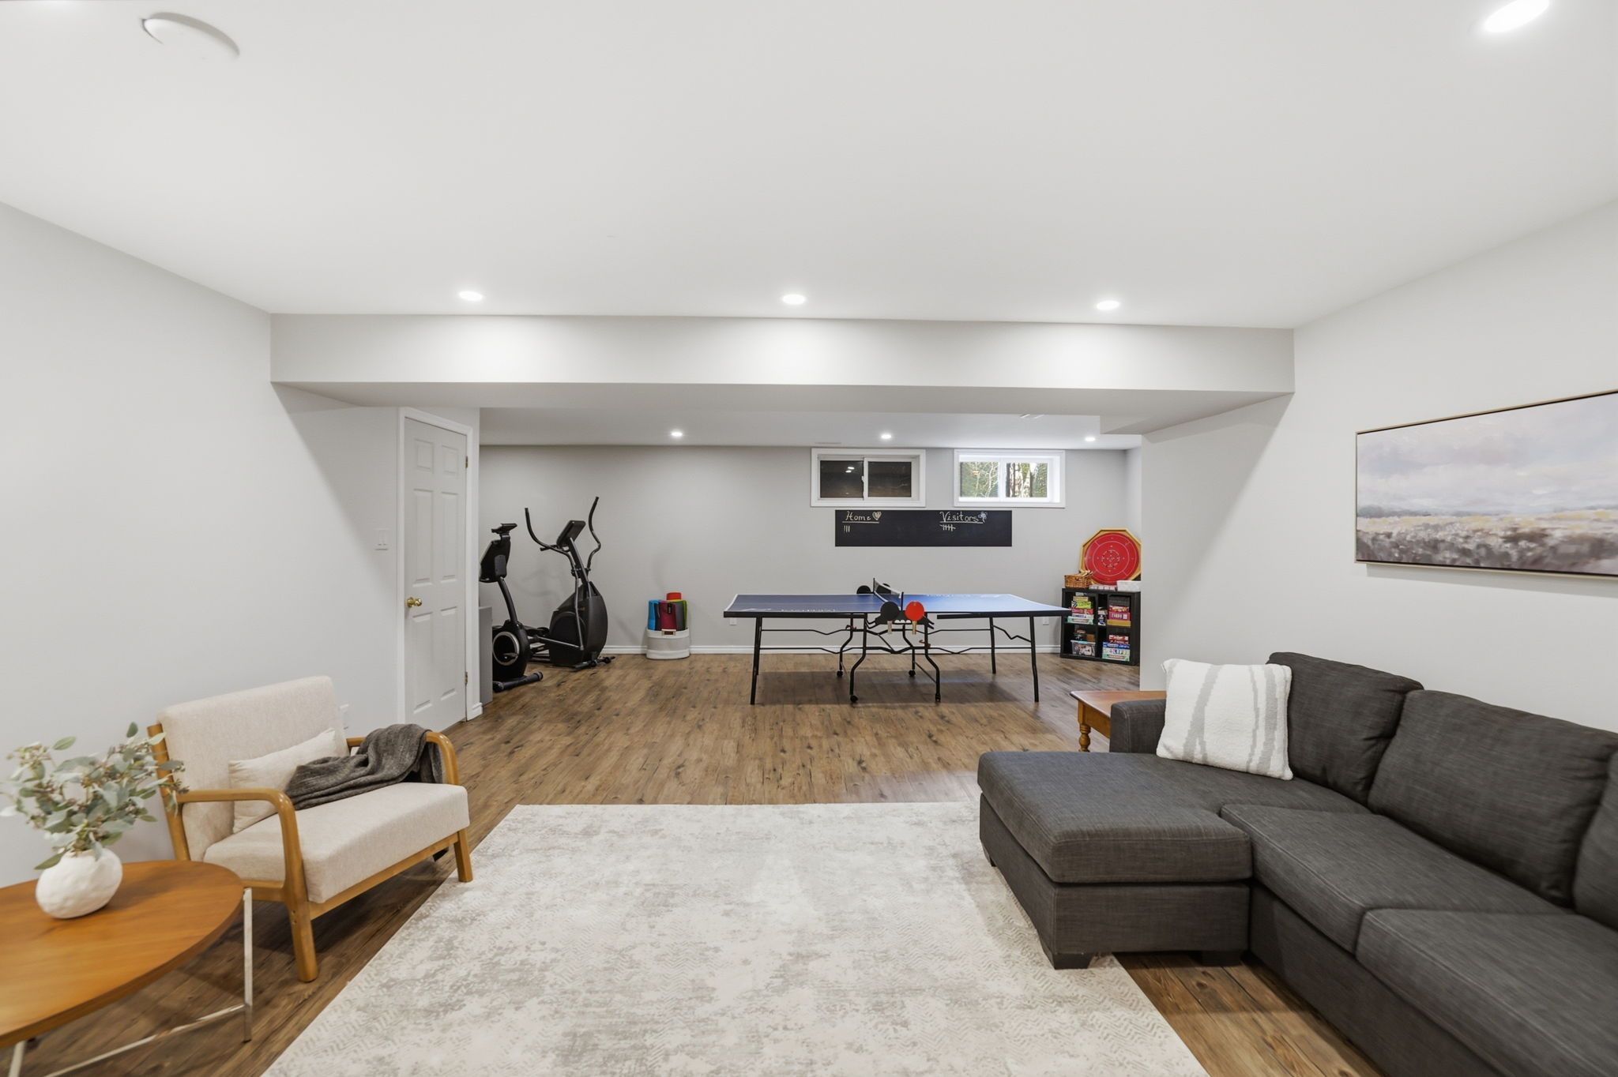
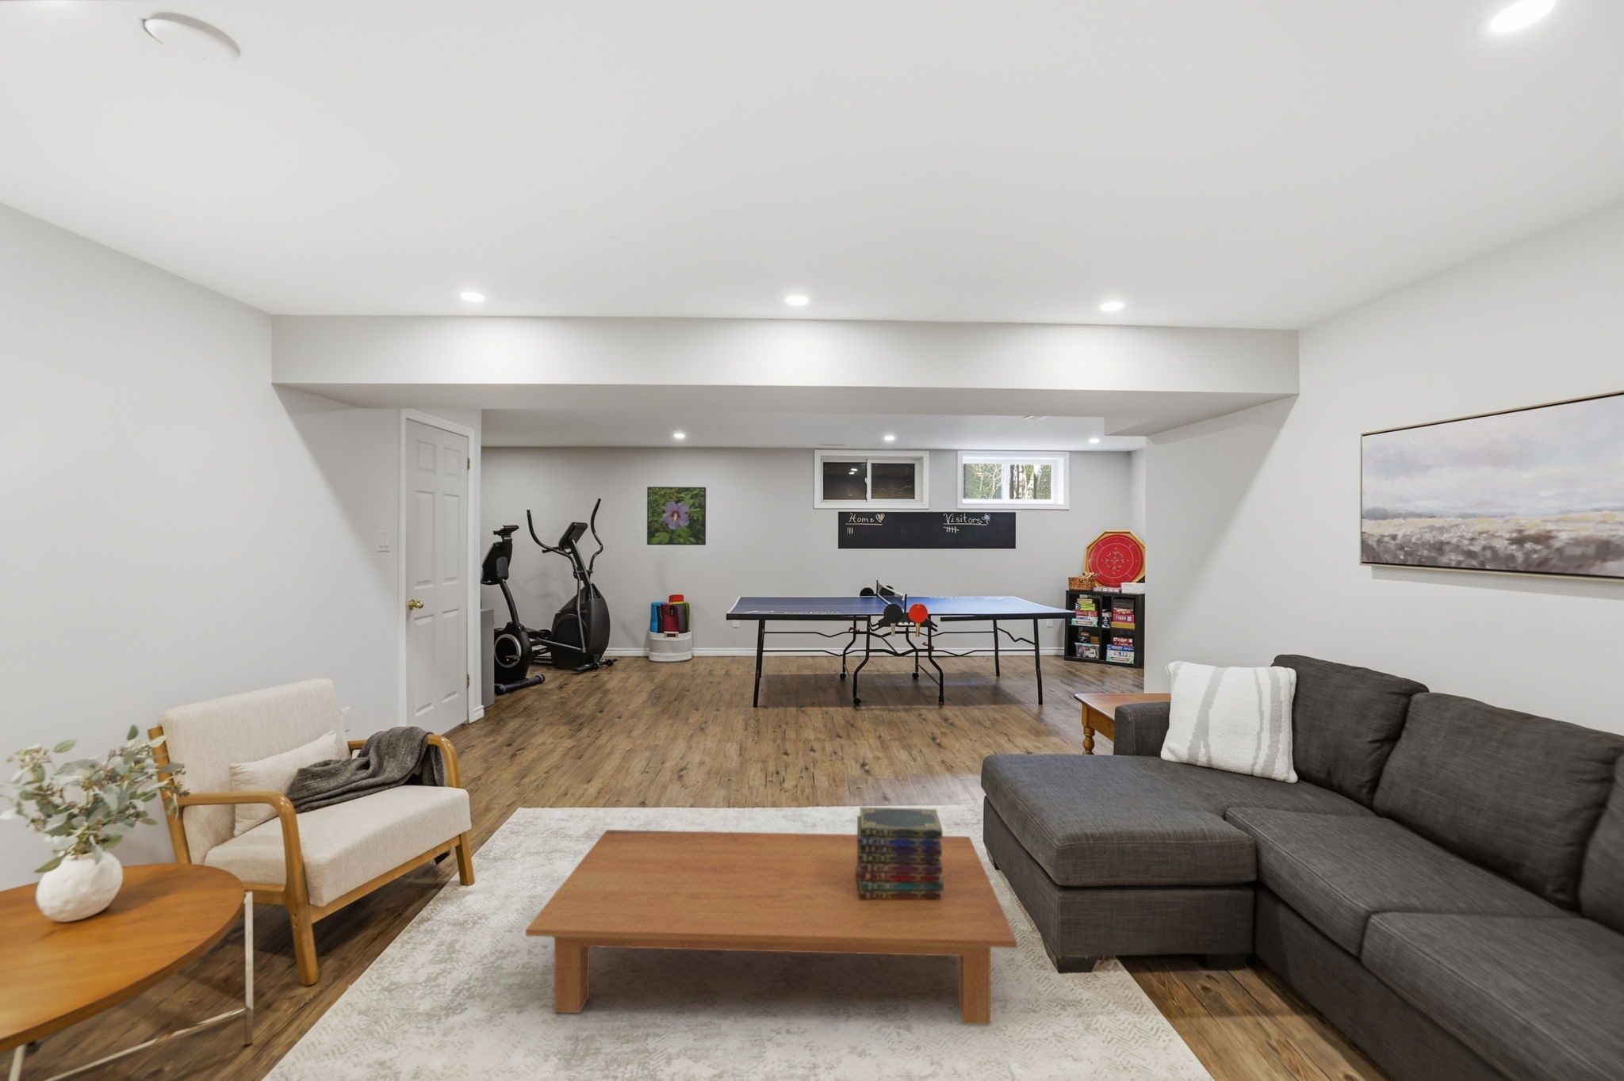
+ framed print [647,486,707,547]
+ coffee table [525,829,1018,1026]
+ book stack [855,806,944,900]
